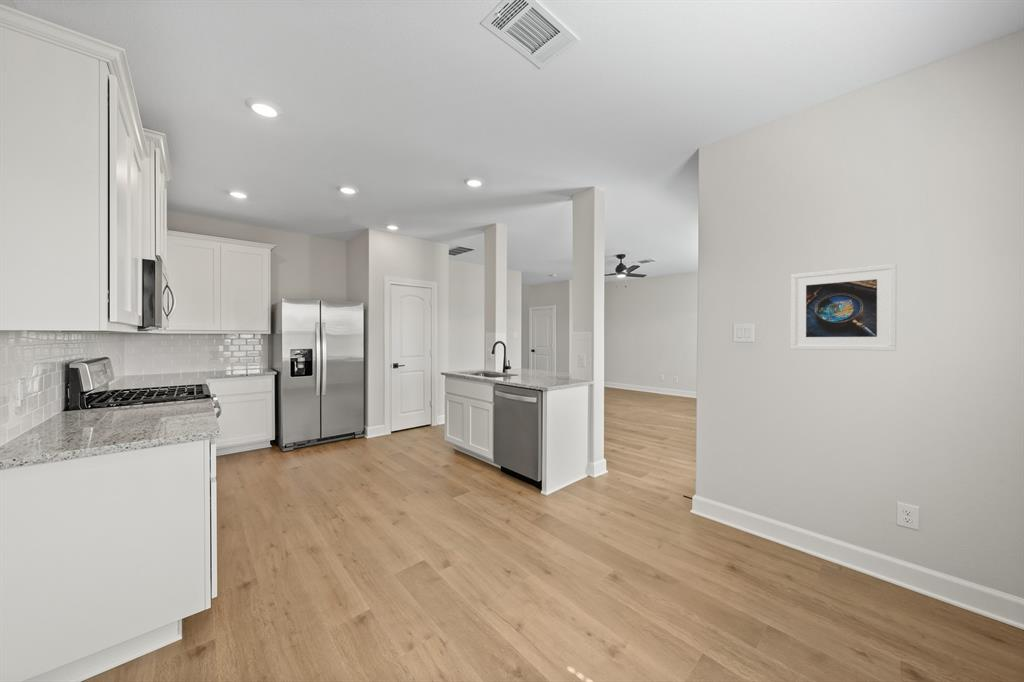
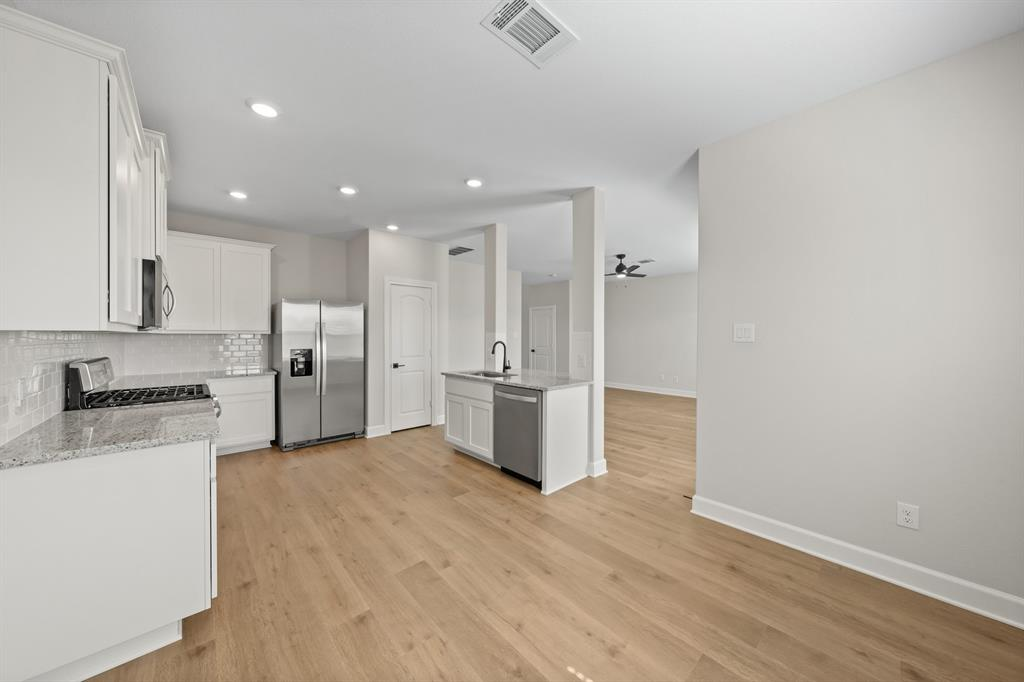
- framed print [790,263,897,352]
